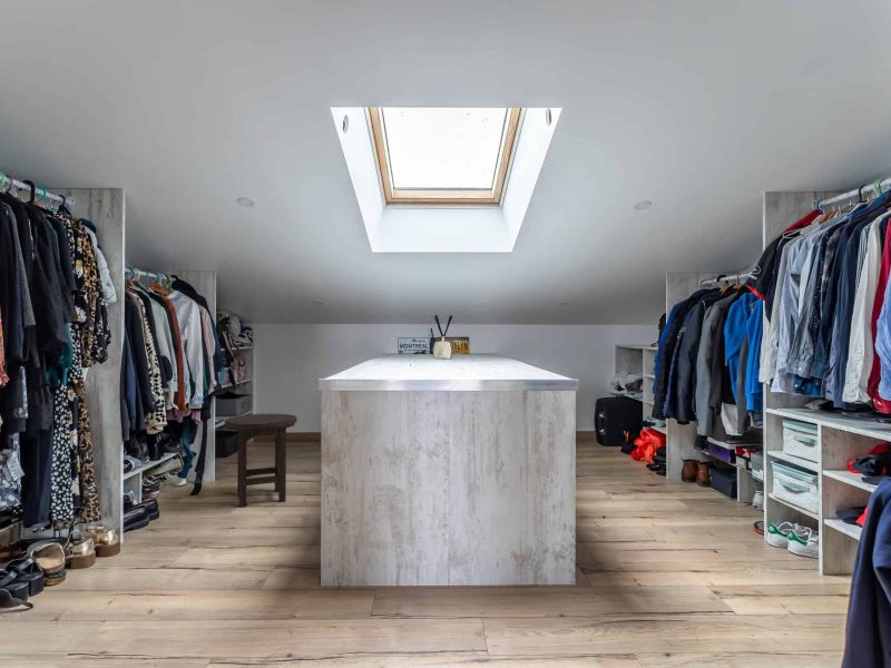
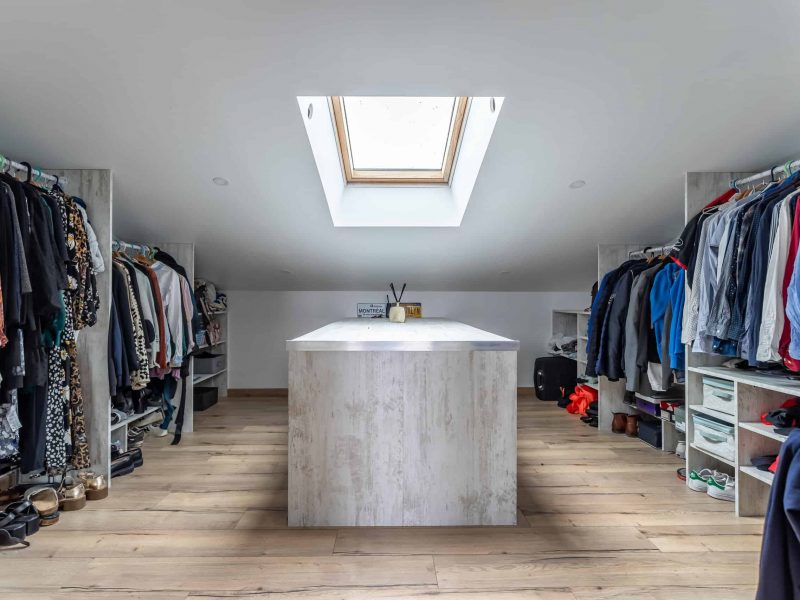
- stool [224,413,297,508]
